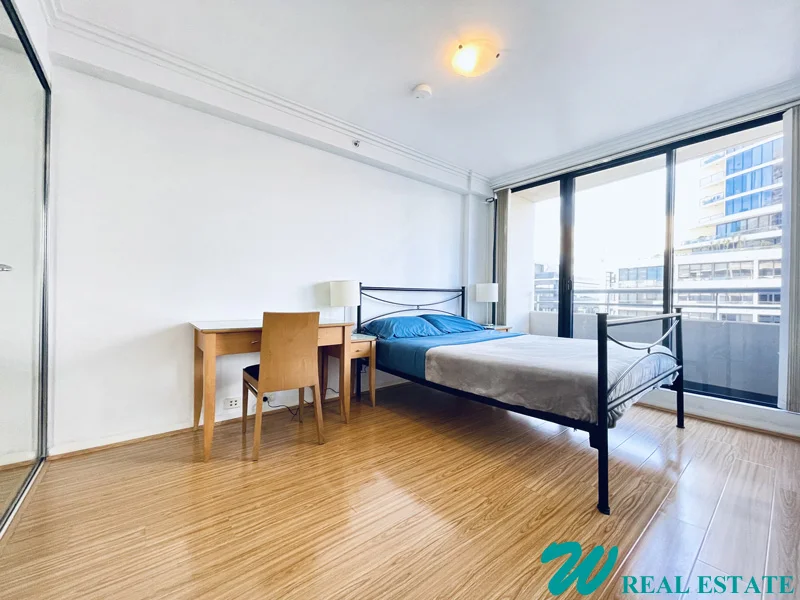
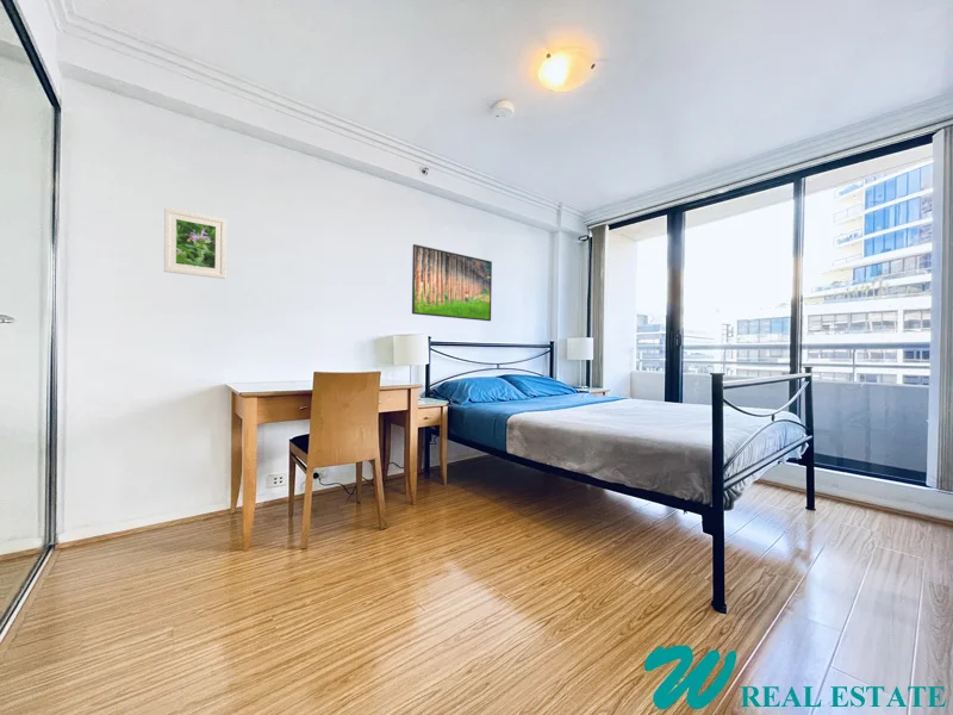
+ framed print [411,243,493,322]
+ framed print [163,206,228,280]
